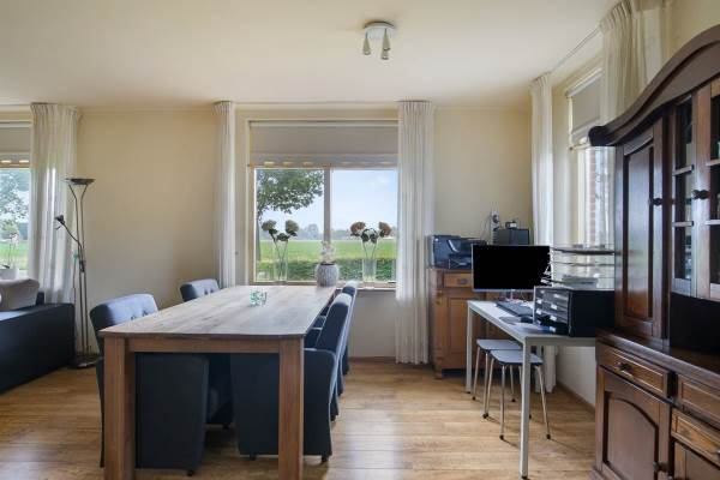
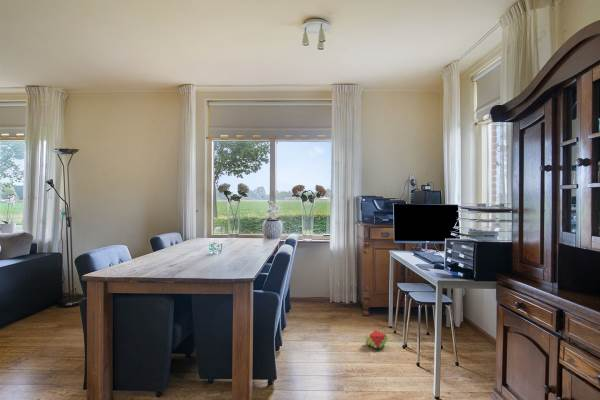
+ stacking toy [364,328,389,351]
